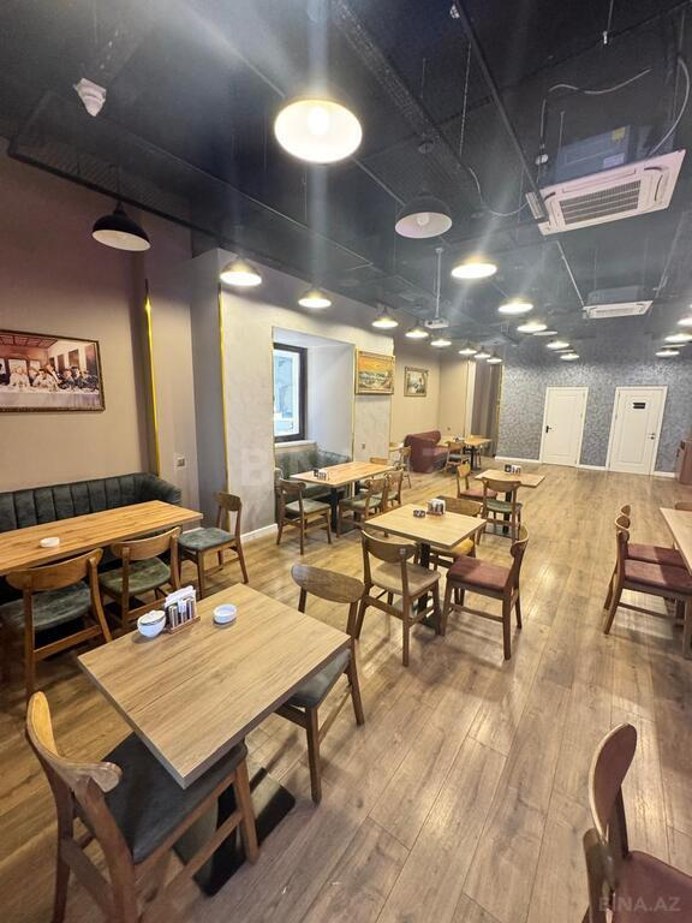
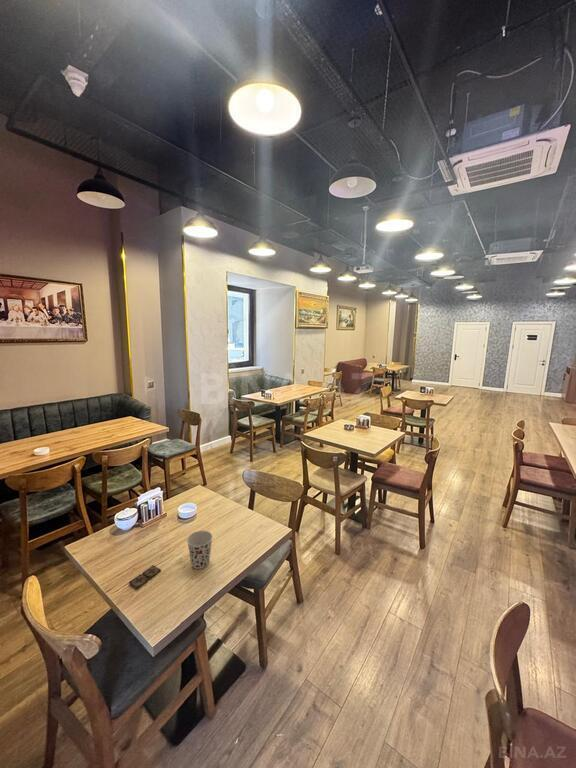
+ cup [186,530,214,570]
+ coaster [128,564,162,589]
